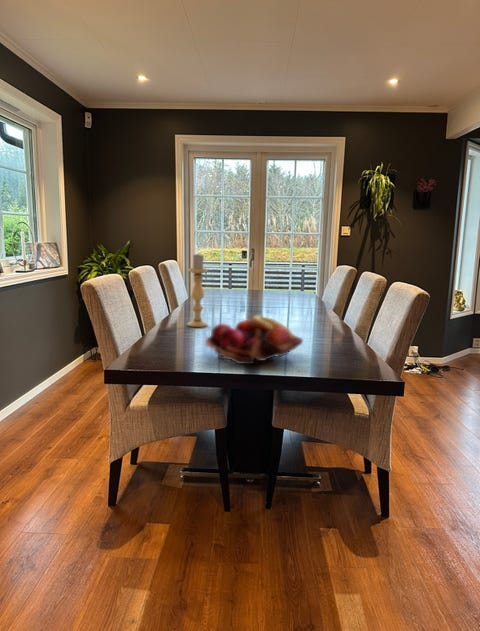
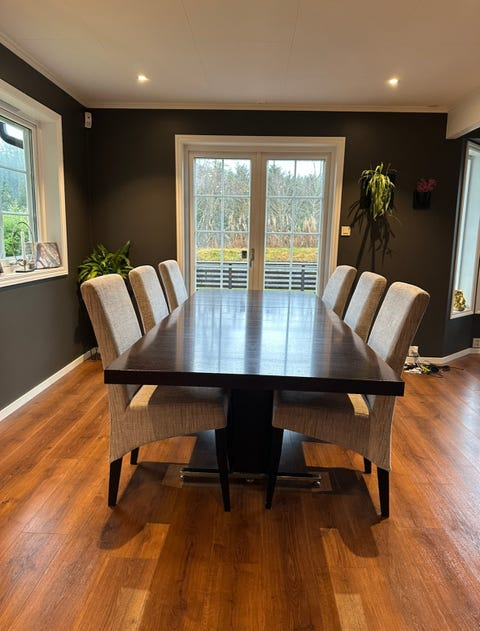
- candle holder [187,252,208,328]
- fruit basket [204,315,304,365]
